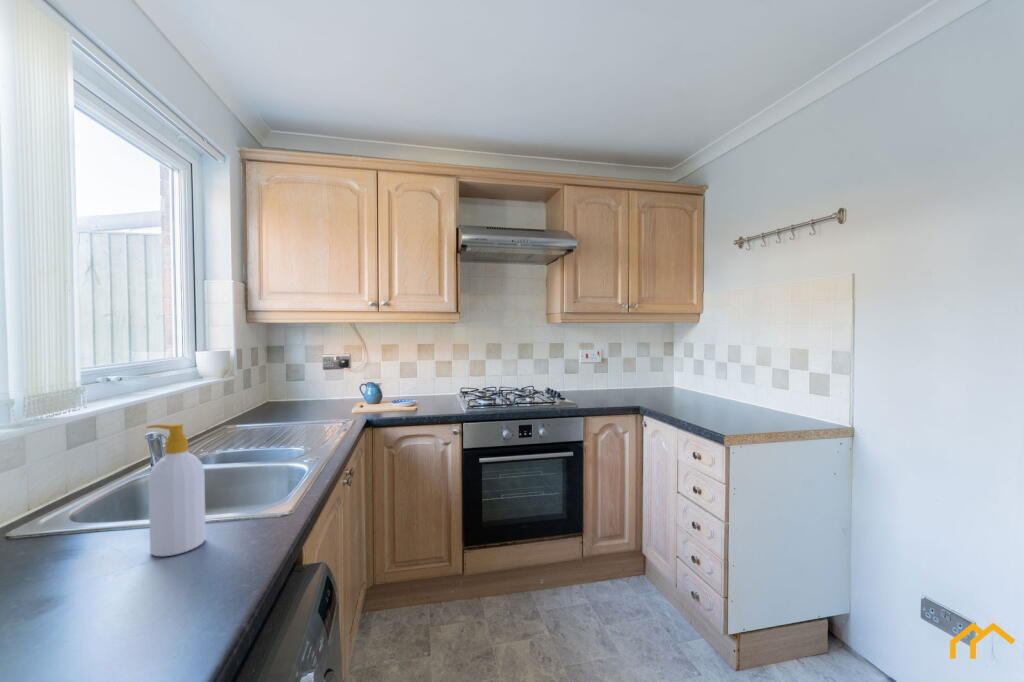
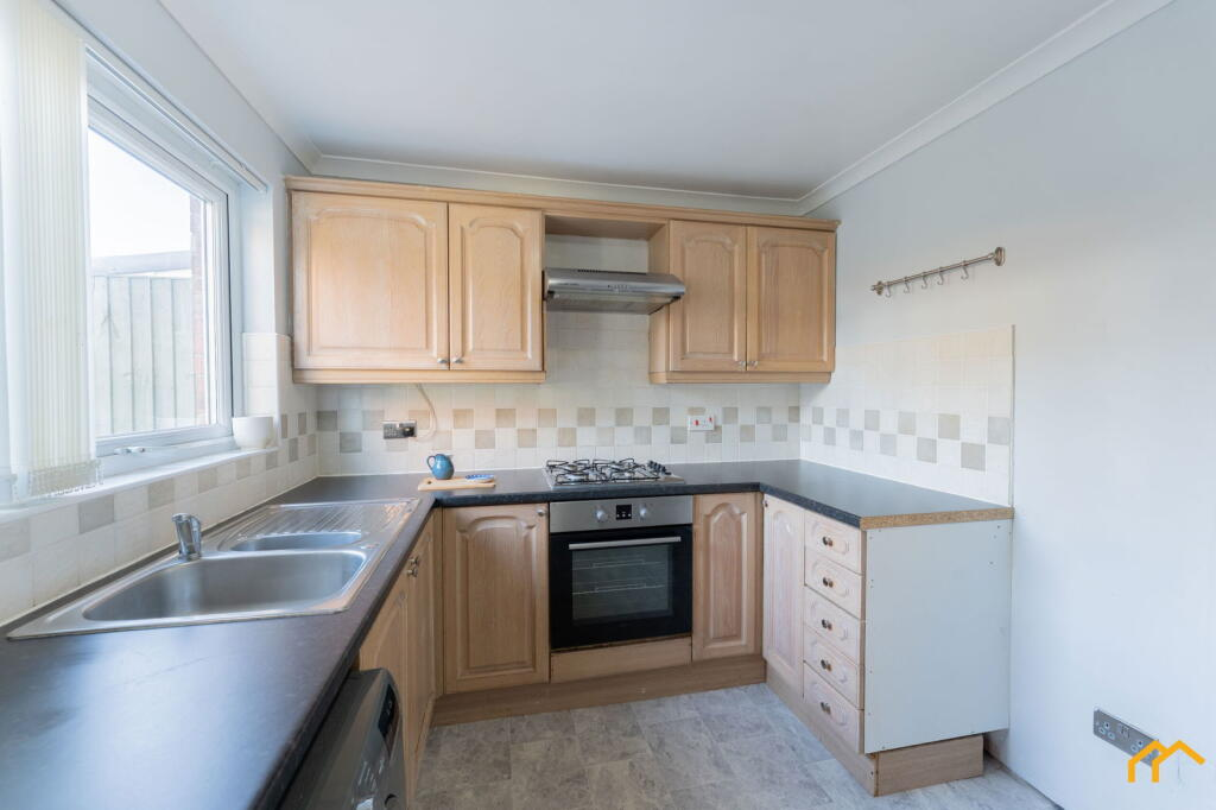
- soap bottle [145,422,207,557]
